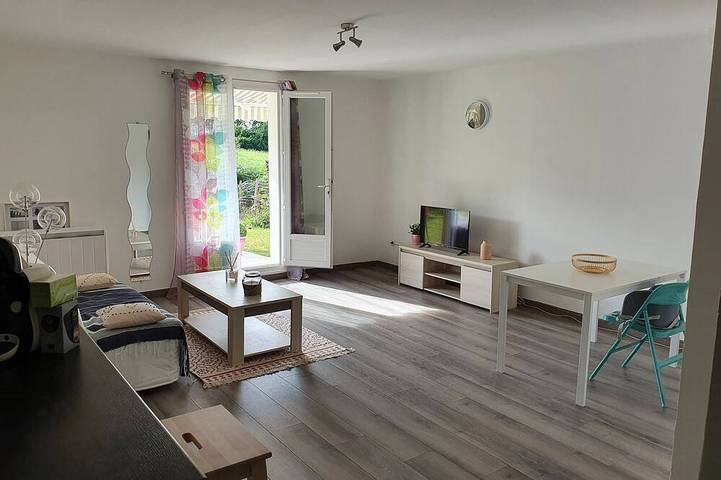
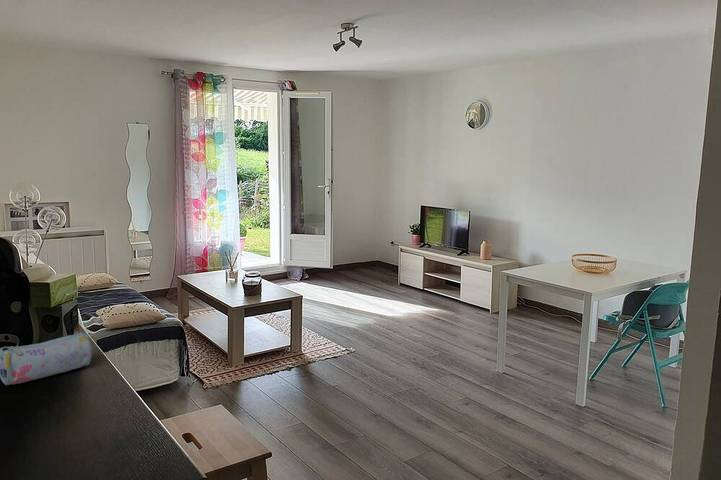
+ pencil case [0,331,93,386]
